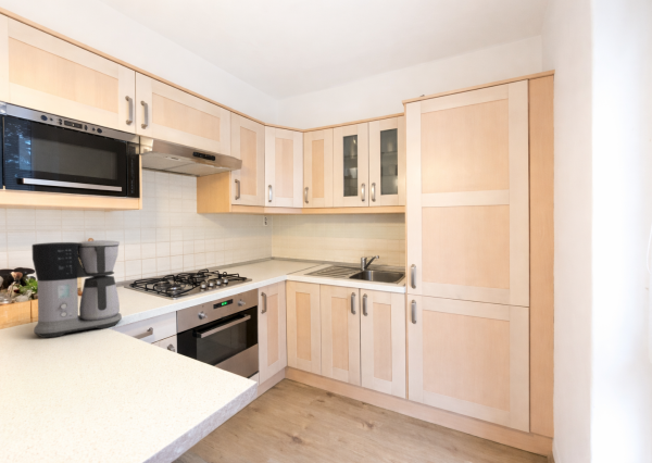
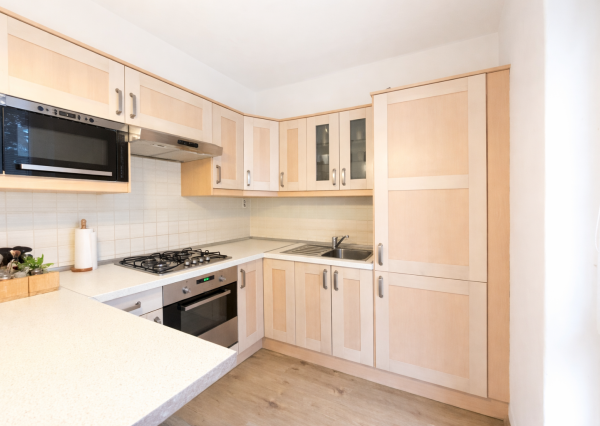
- coffee maker [32,239,123,339]
